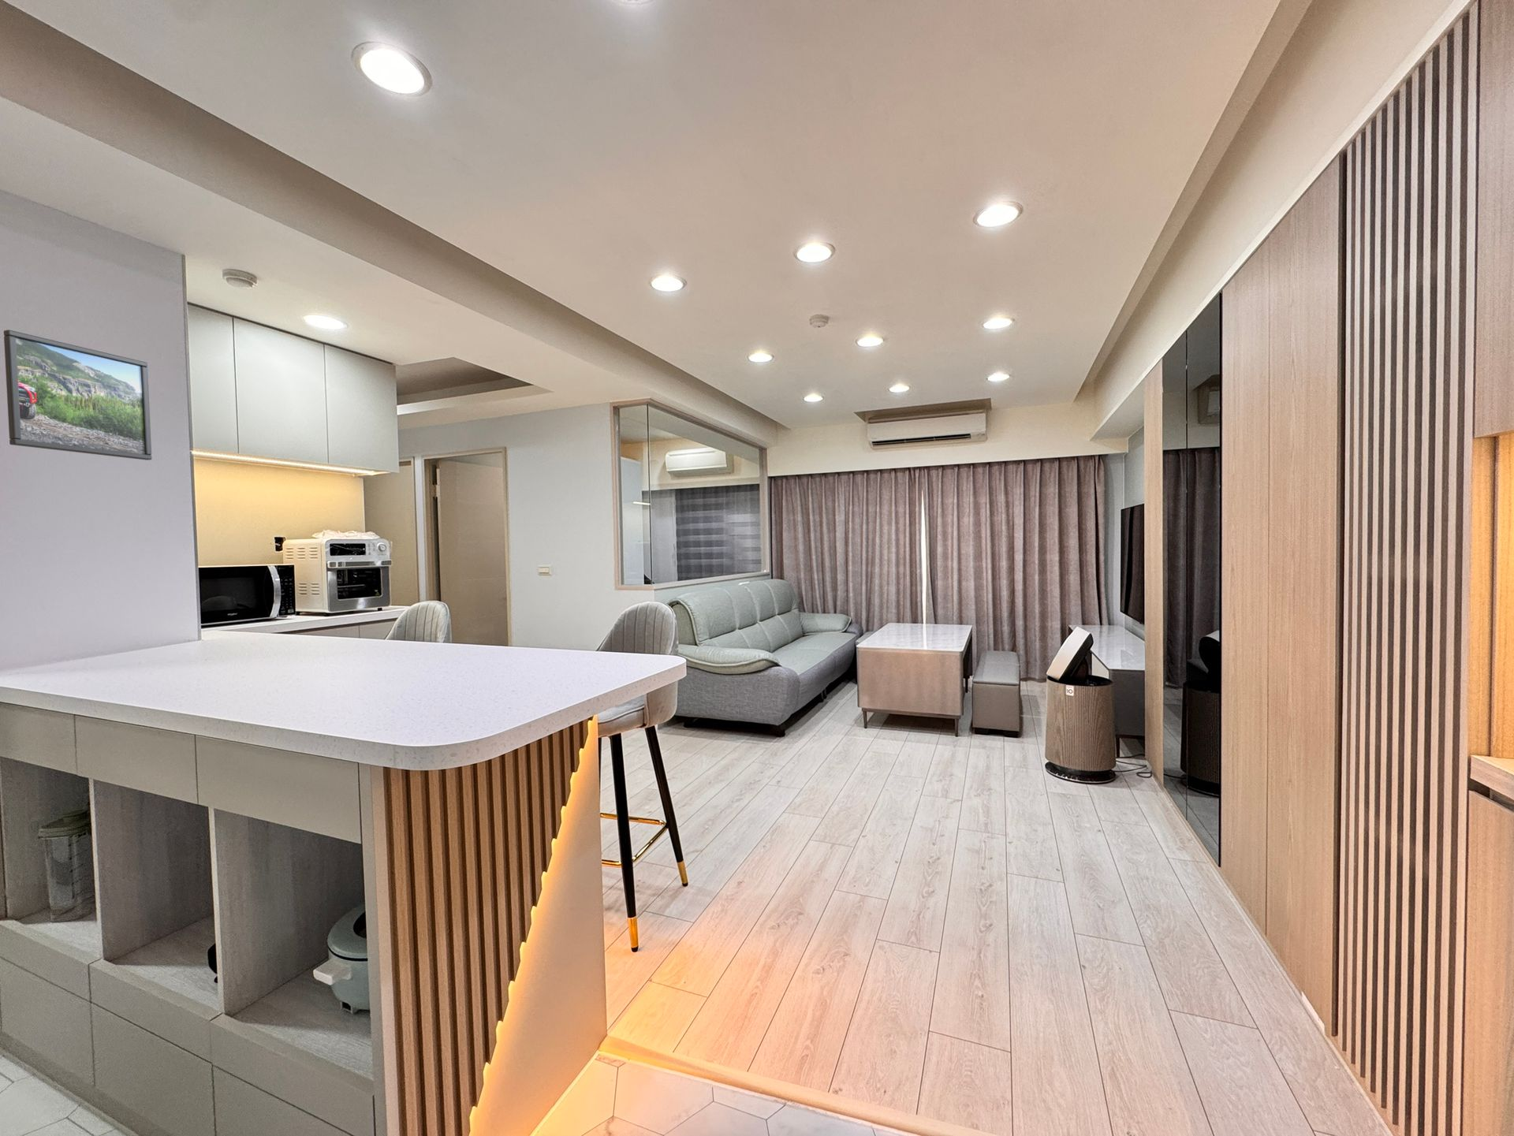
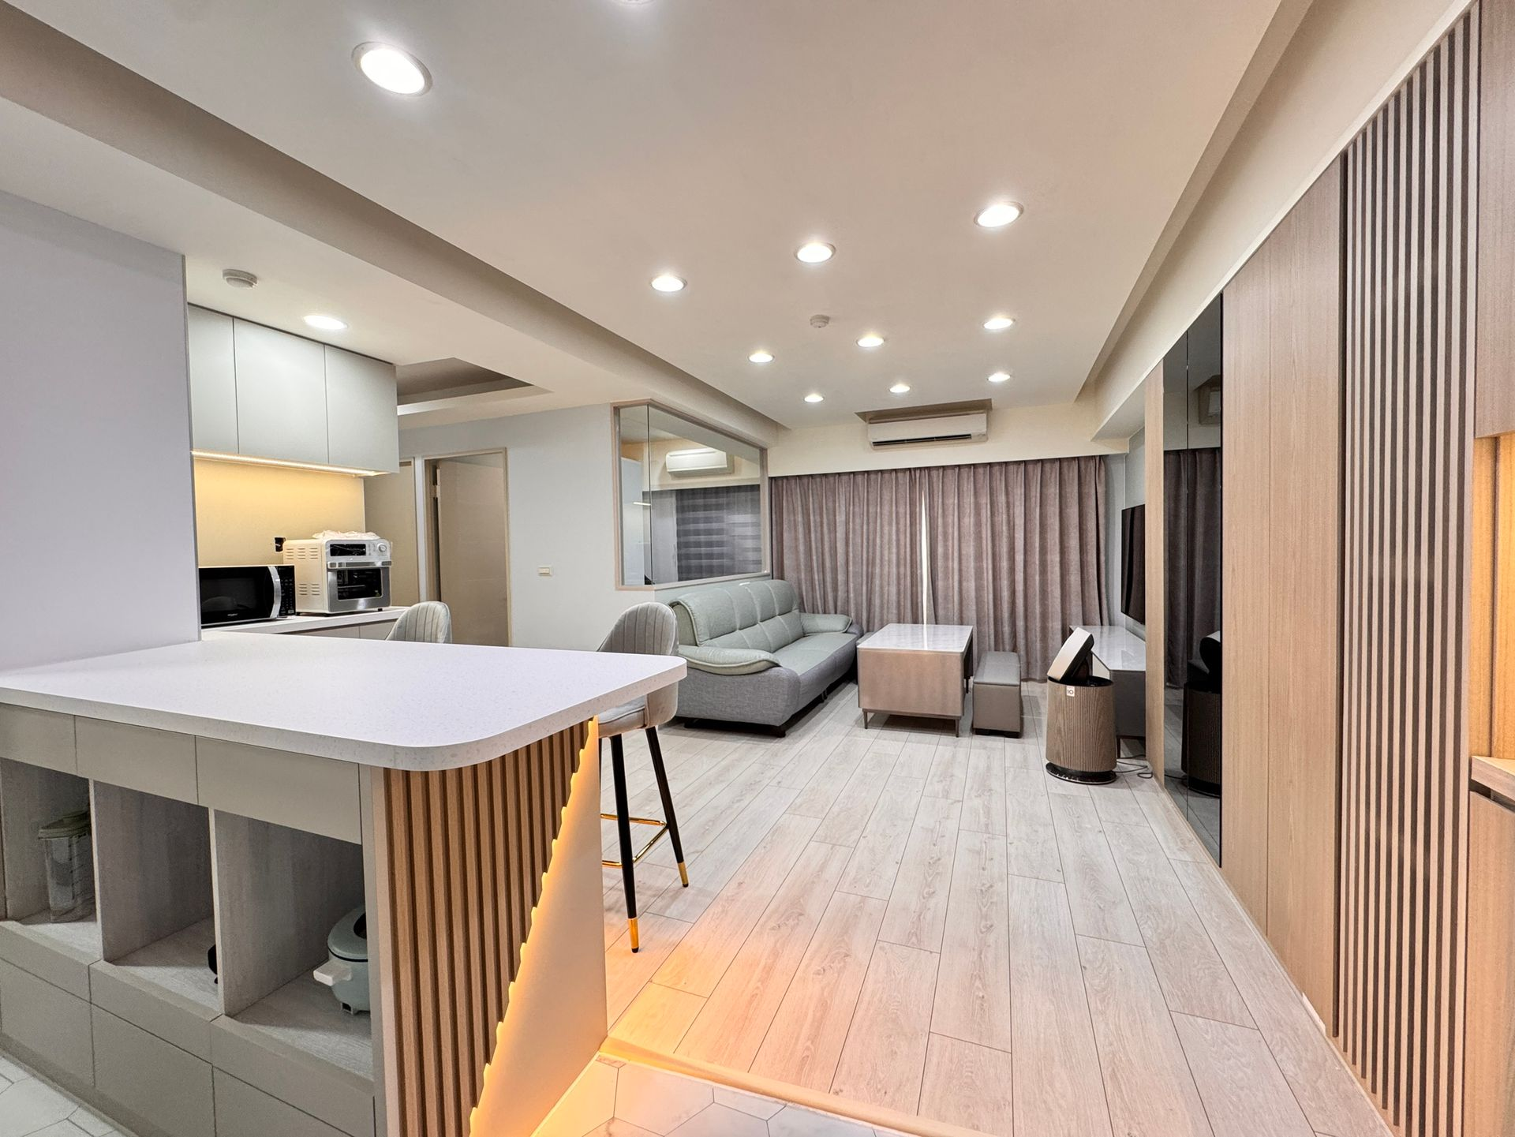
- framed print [4,328,153,461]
